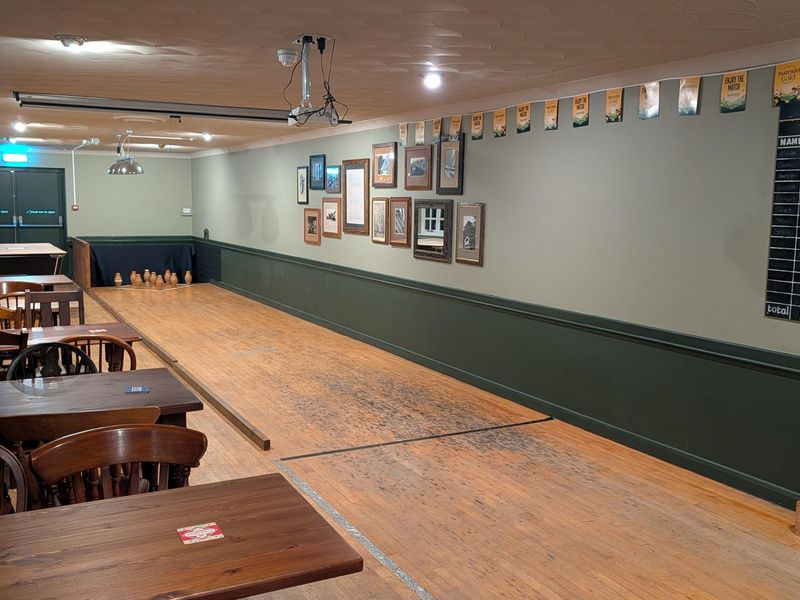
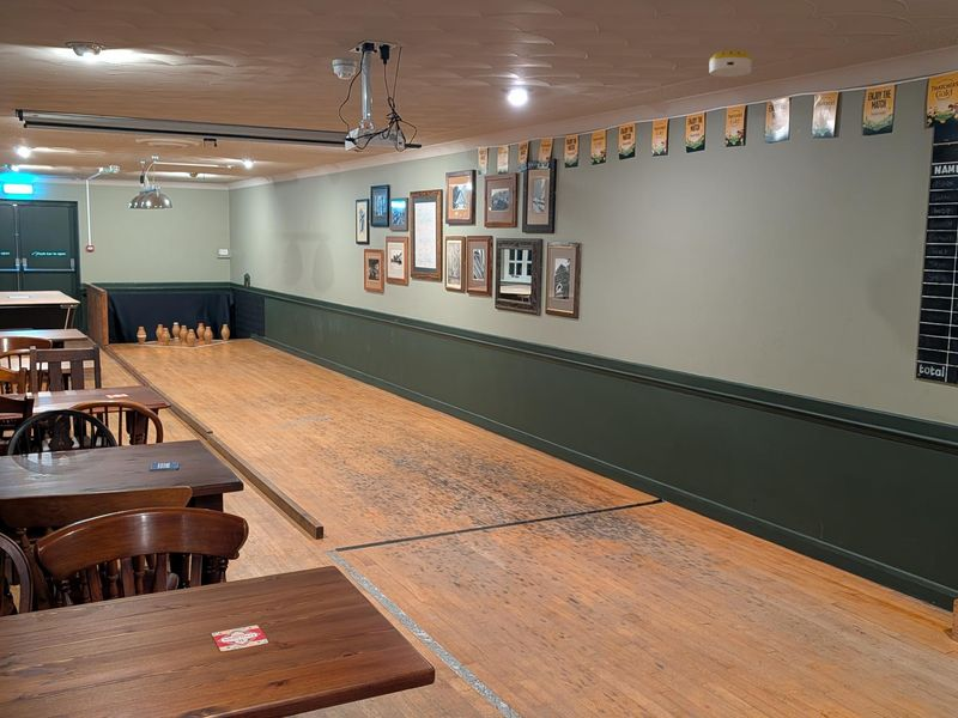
+ smoke detector [708,50,753,78]
